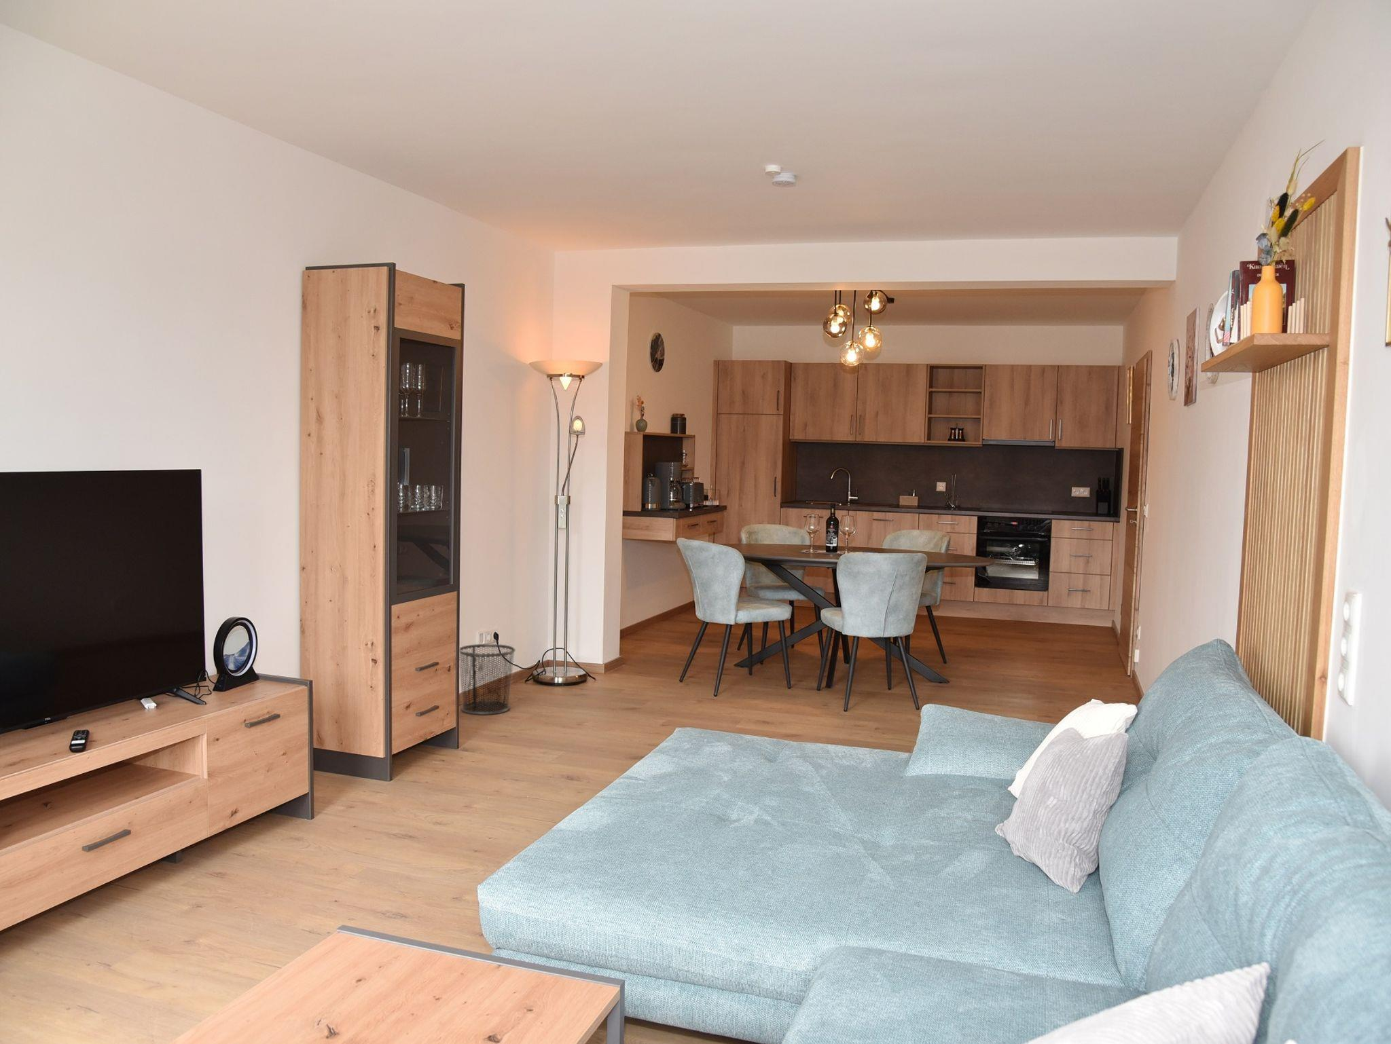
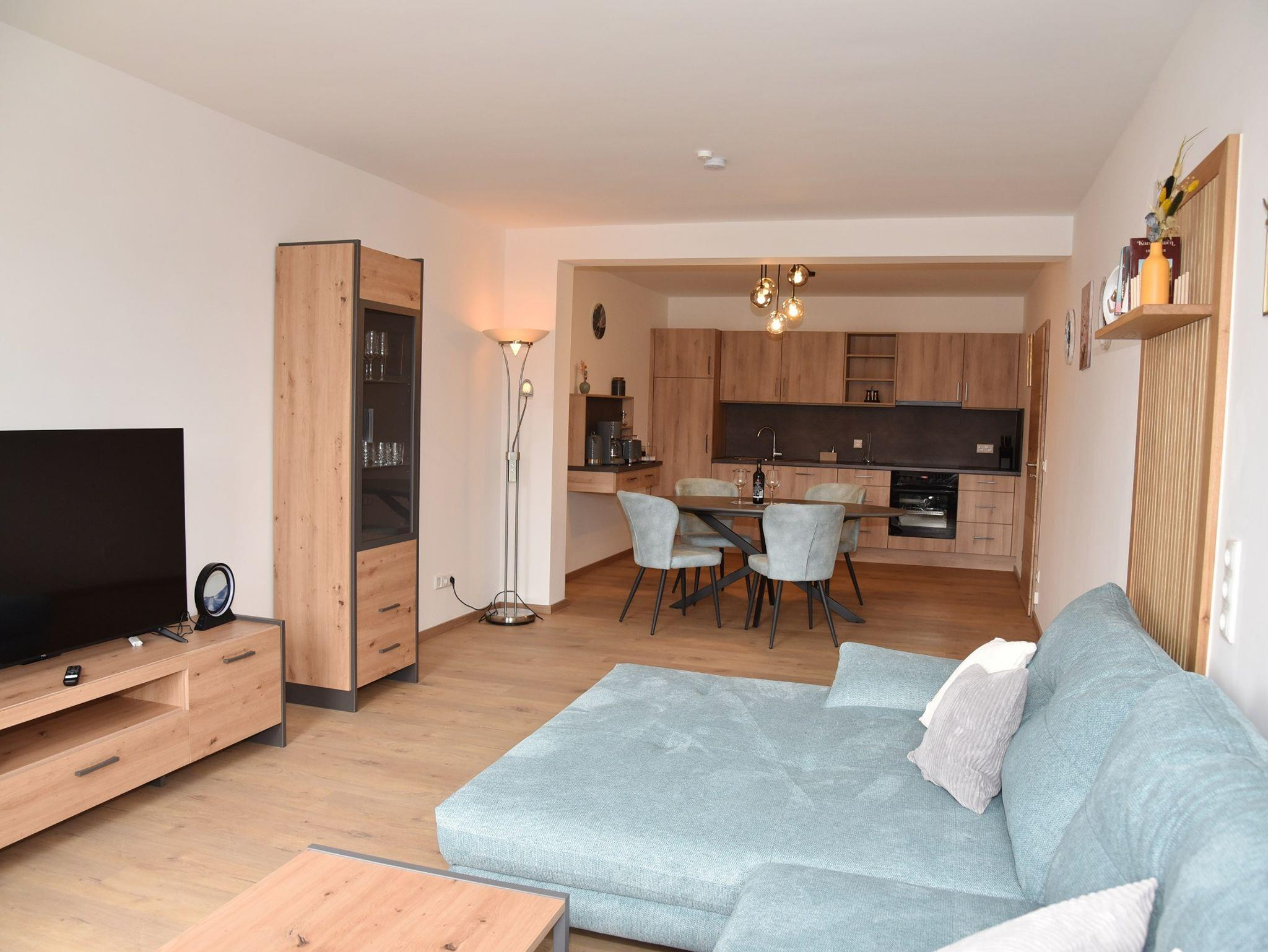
- waste bin [460,644,517,715]
